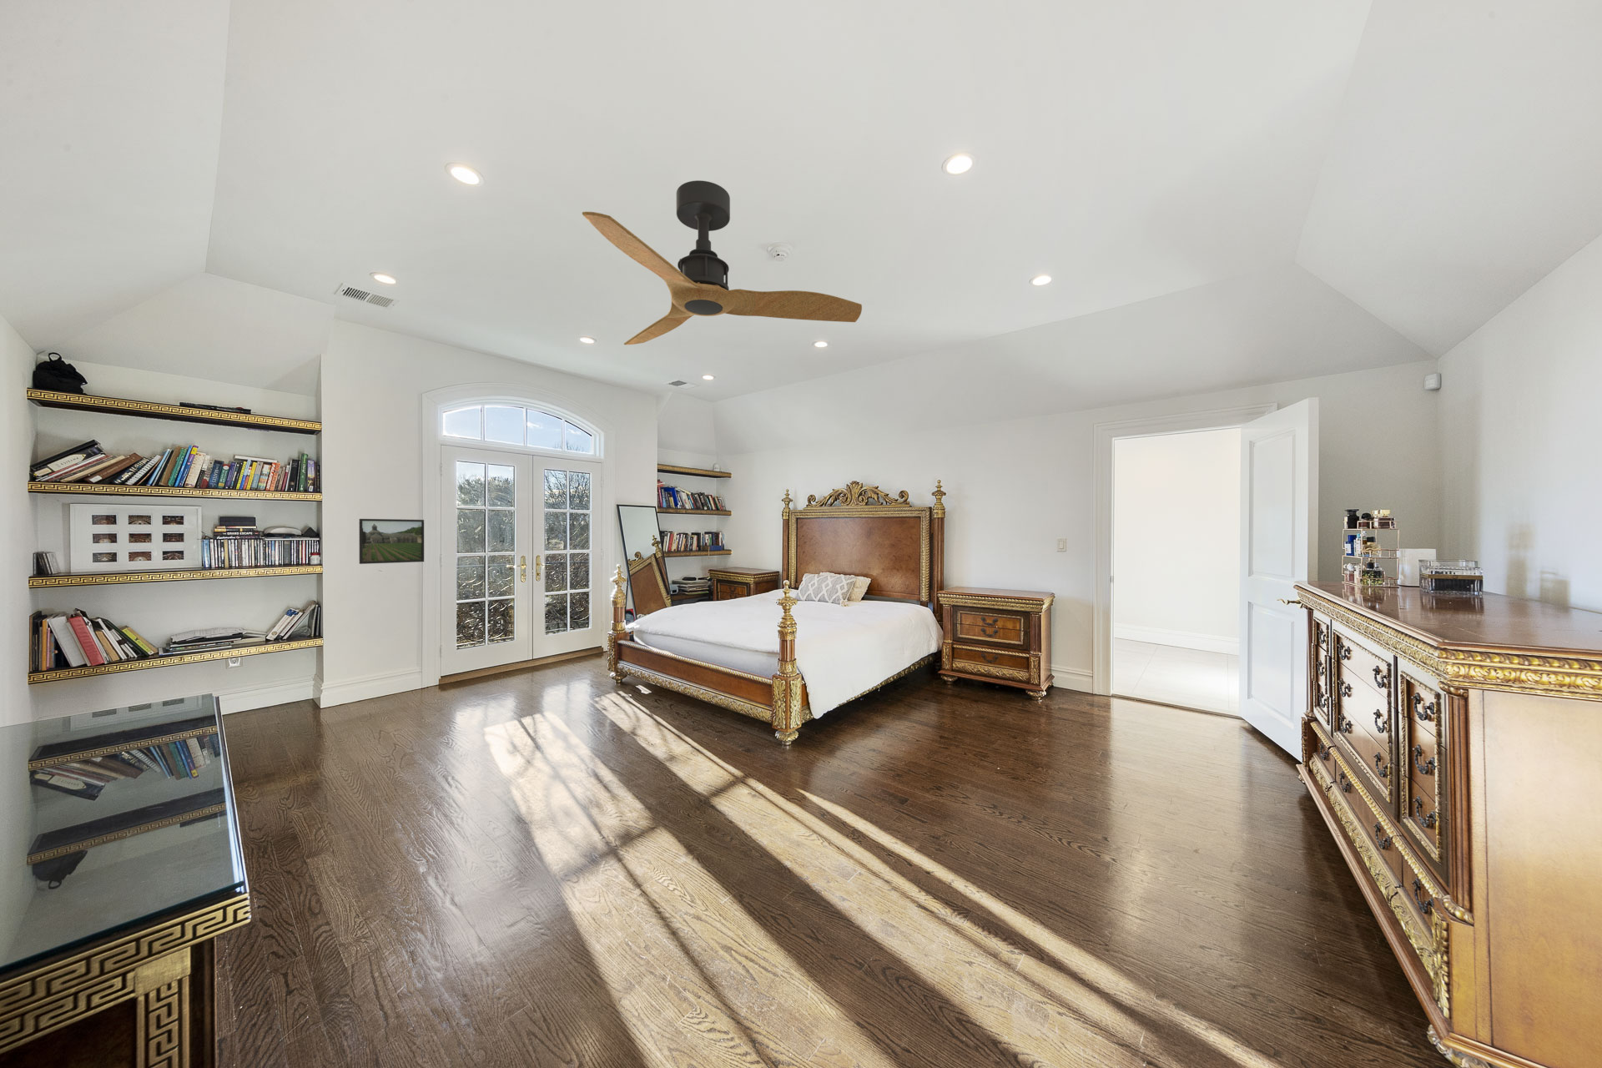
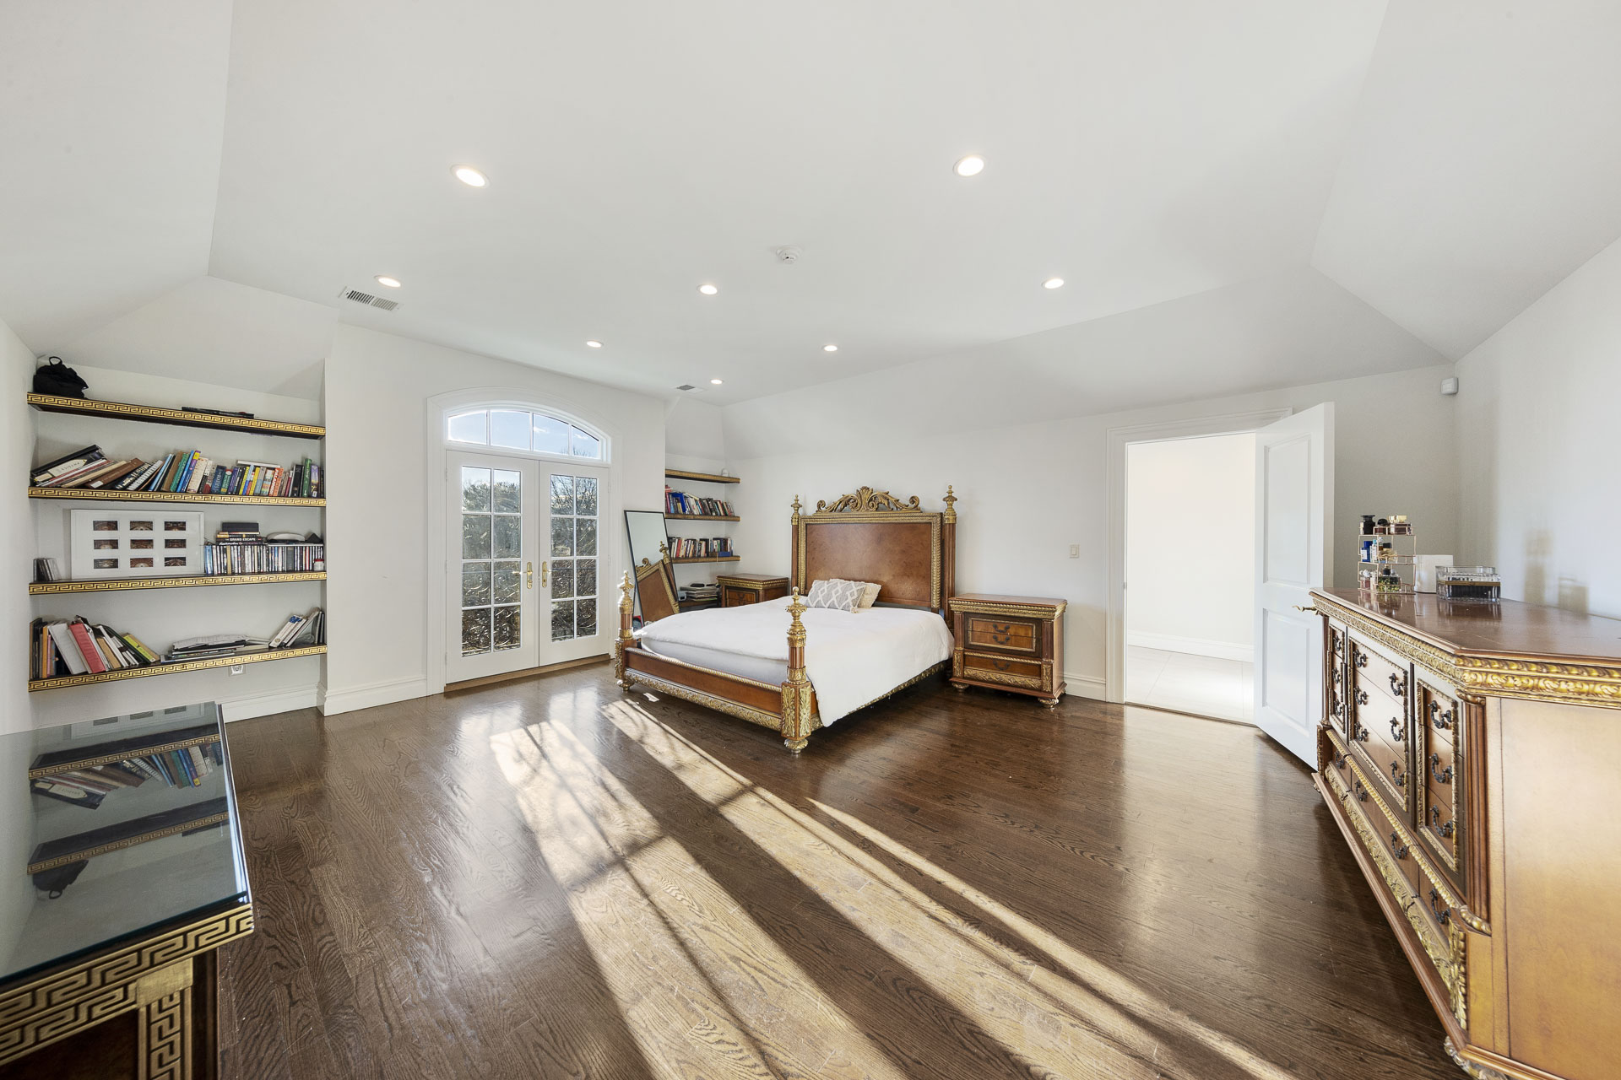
- ceiling fan [582,180,863,346]
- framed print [359,519,424,565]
